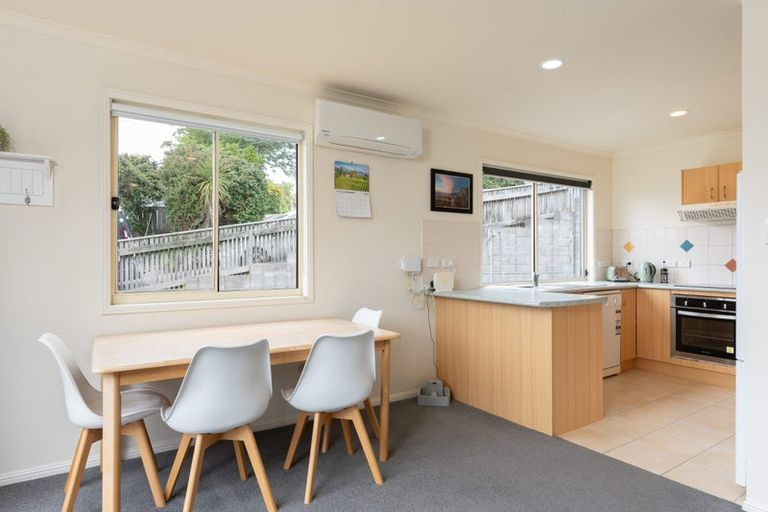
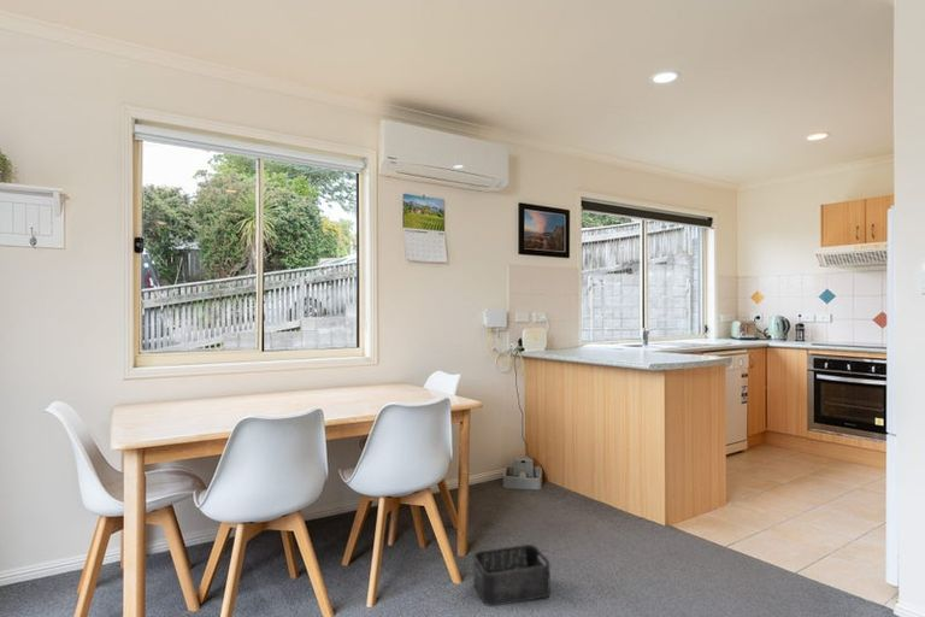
+ storage bin [472,543,552,607]
